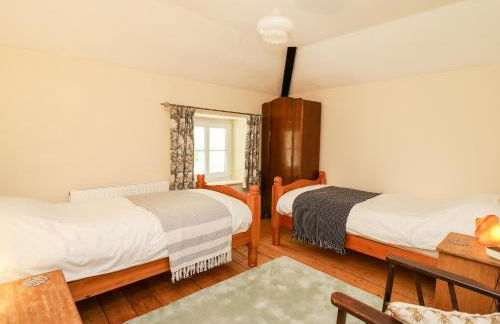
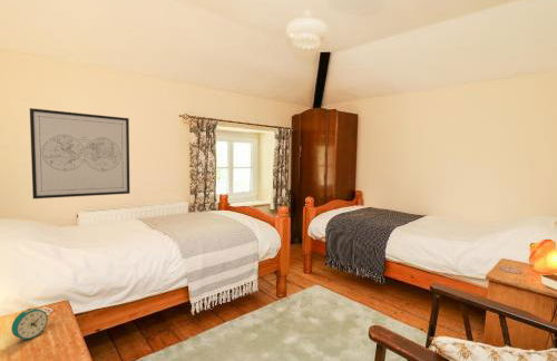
+ alarm clock [11,308,49,344]
+ wall art [29,107,131,199]
